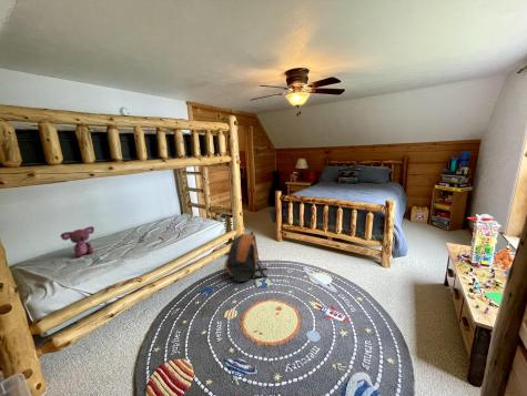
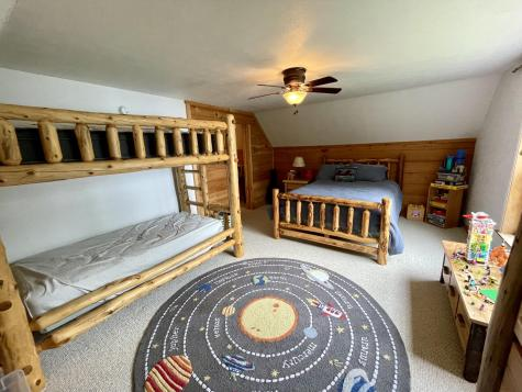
- teddy bear [59,225,95,258]
- backpack [223,231,268,283]
